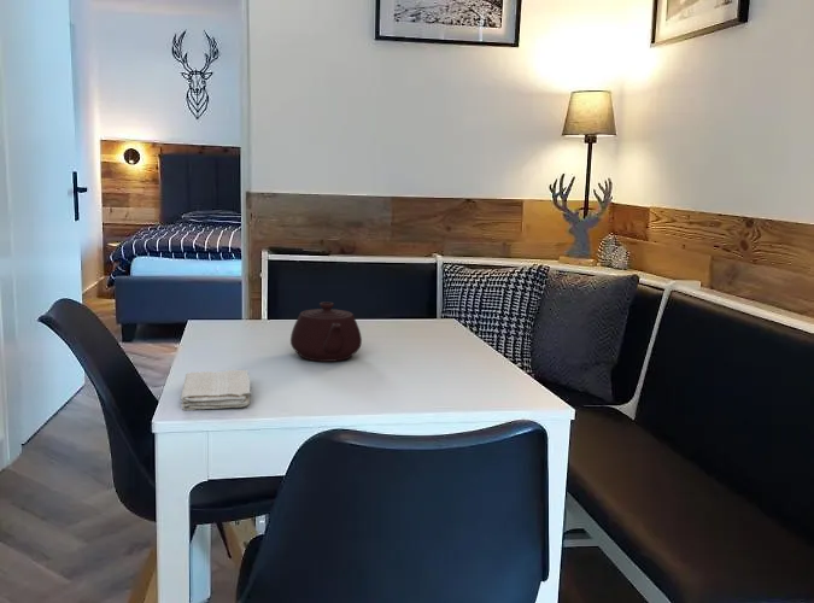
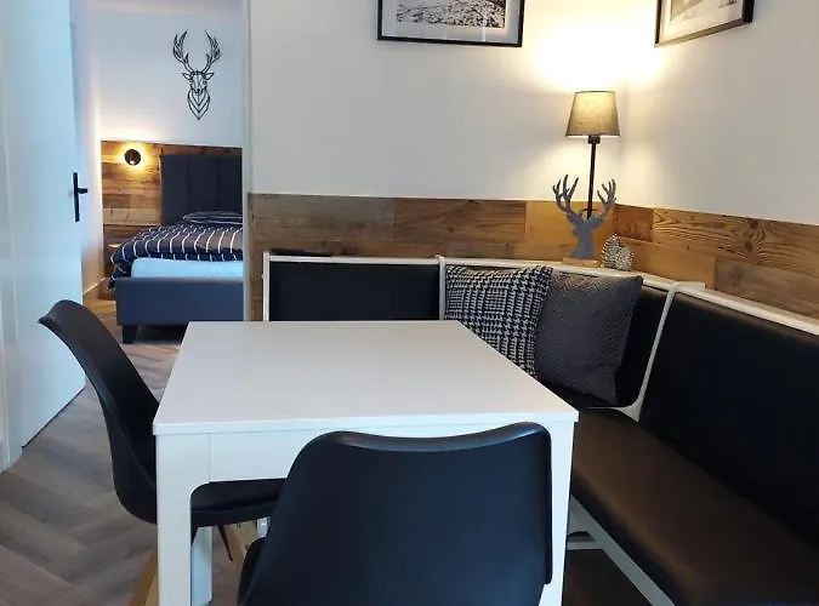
- washcloth [180,369,251,411]
- teapot [289,302,363,363]
